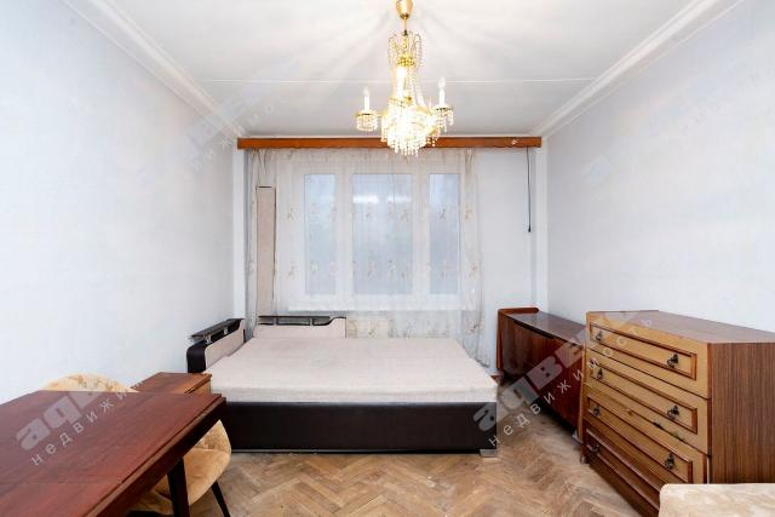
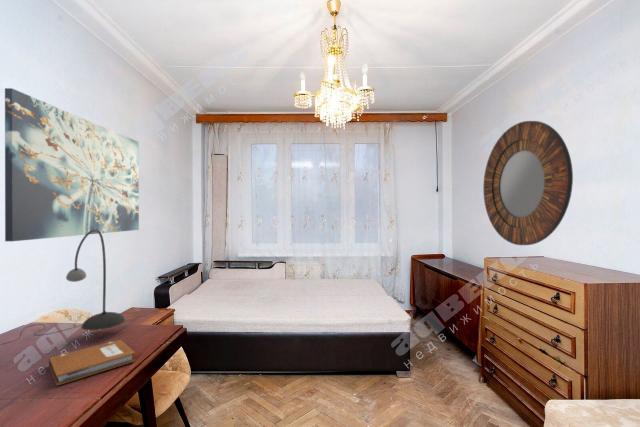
+ desk lamp [0,229,126,346]
+ home mirror [482,120,574,246]
+ notebook [48,338,136,387]
+ wall art [4,87,140,242]
